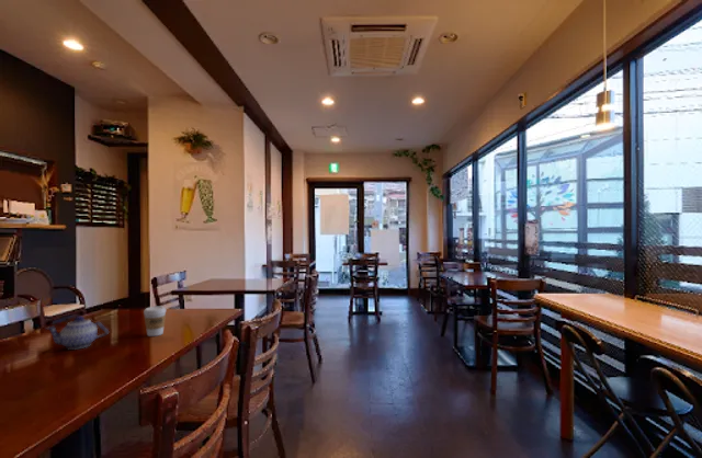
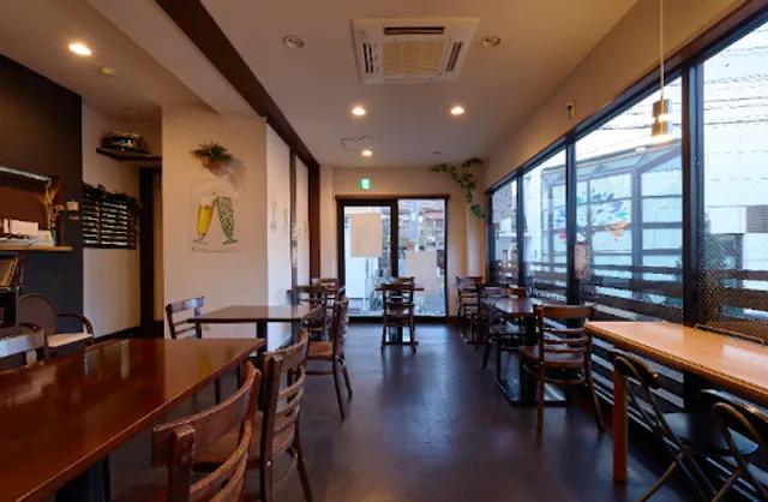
- teapot [45,314,110,351]
- coffee cup [143,305,167,337]
